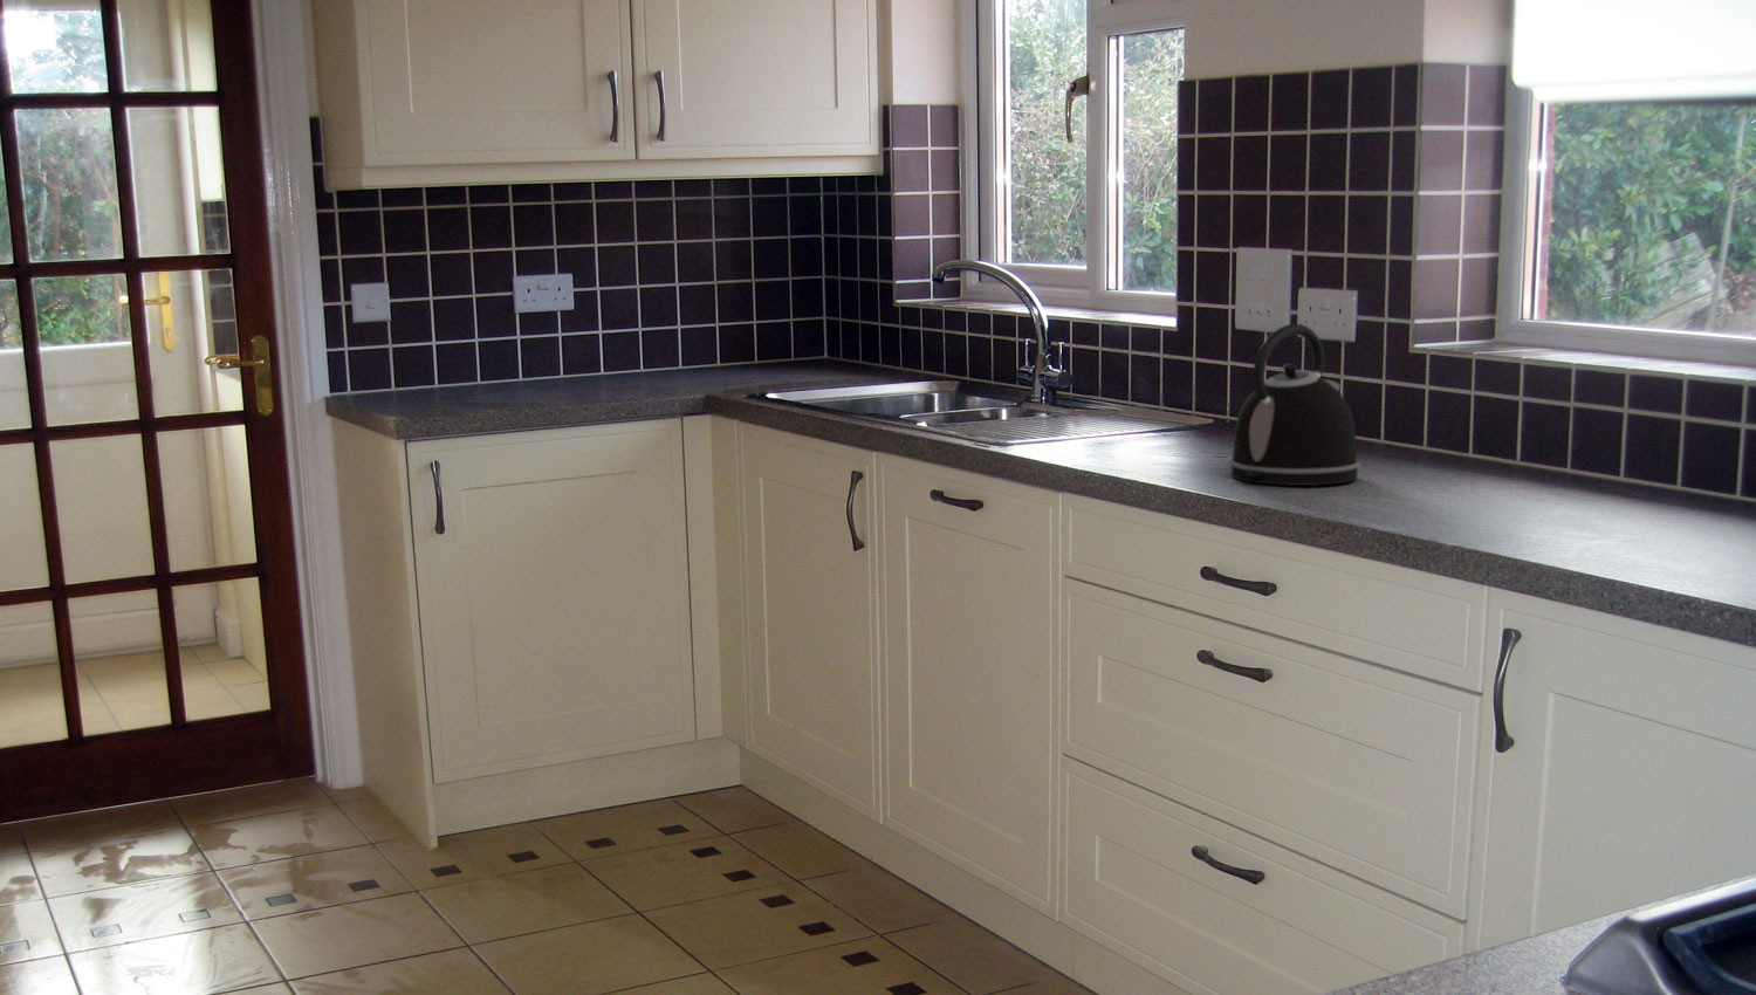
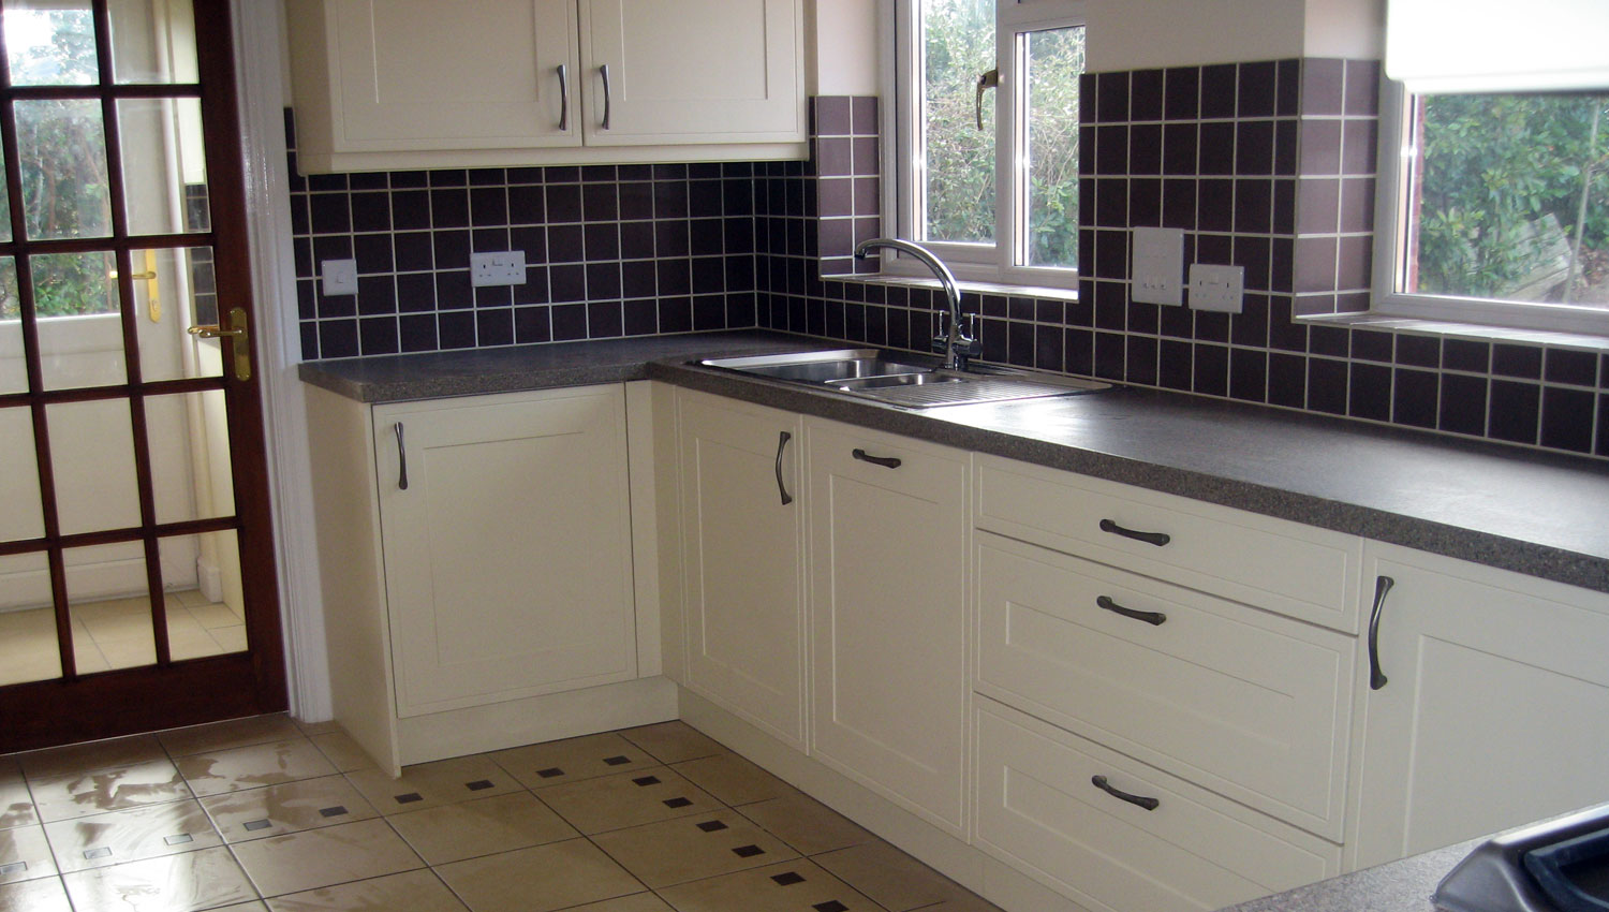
- kettle [1228,323,1362,487]
